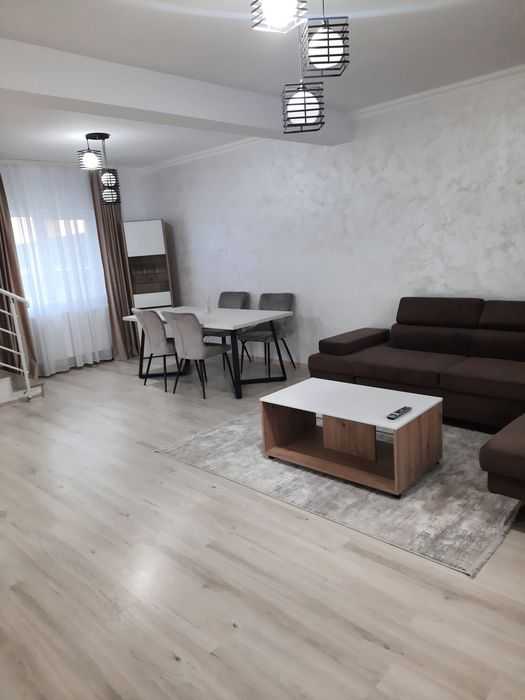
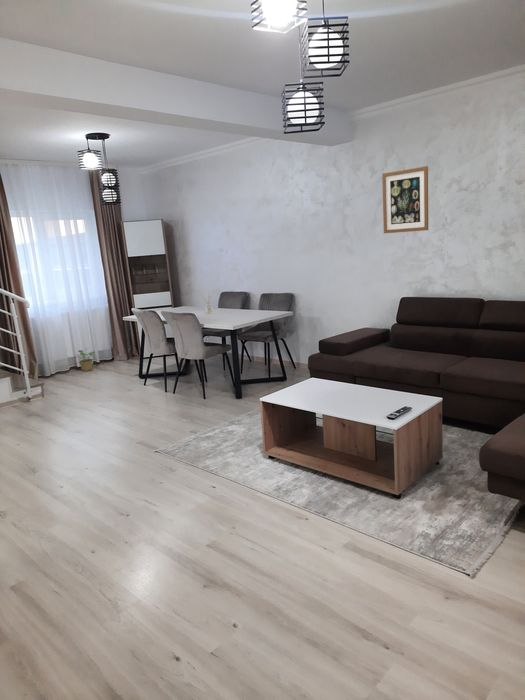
+ wall art [381,165,429,234]
+ potted plant [76,348,96,372]
